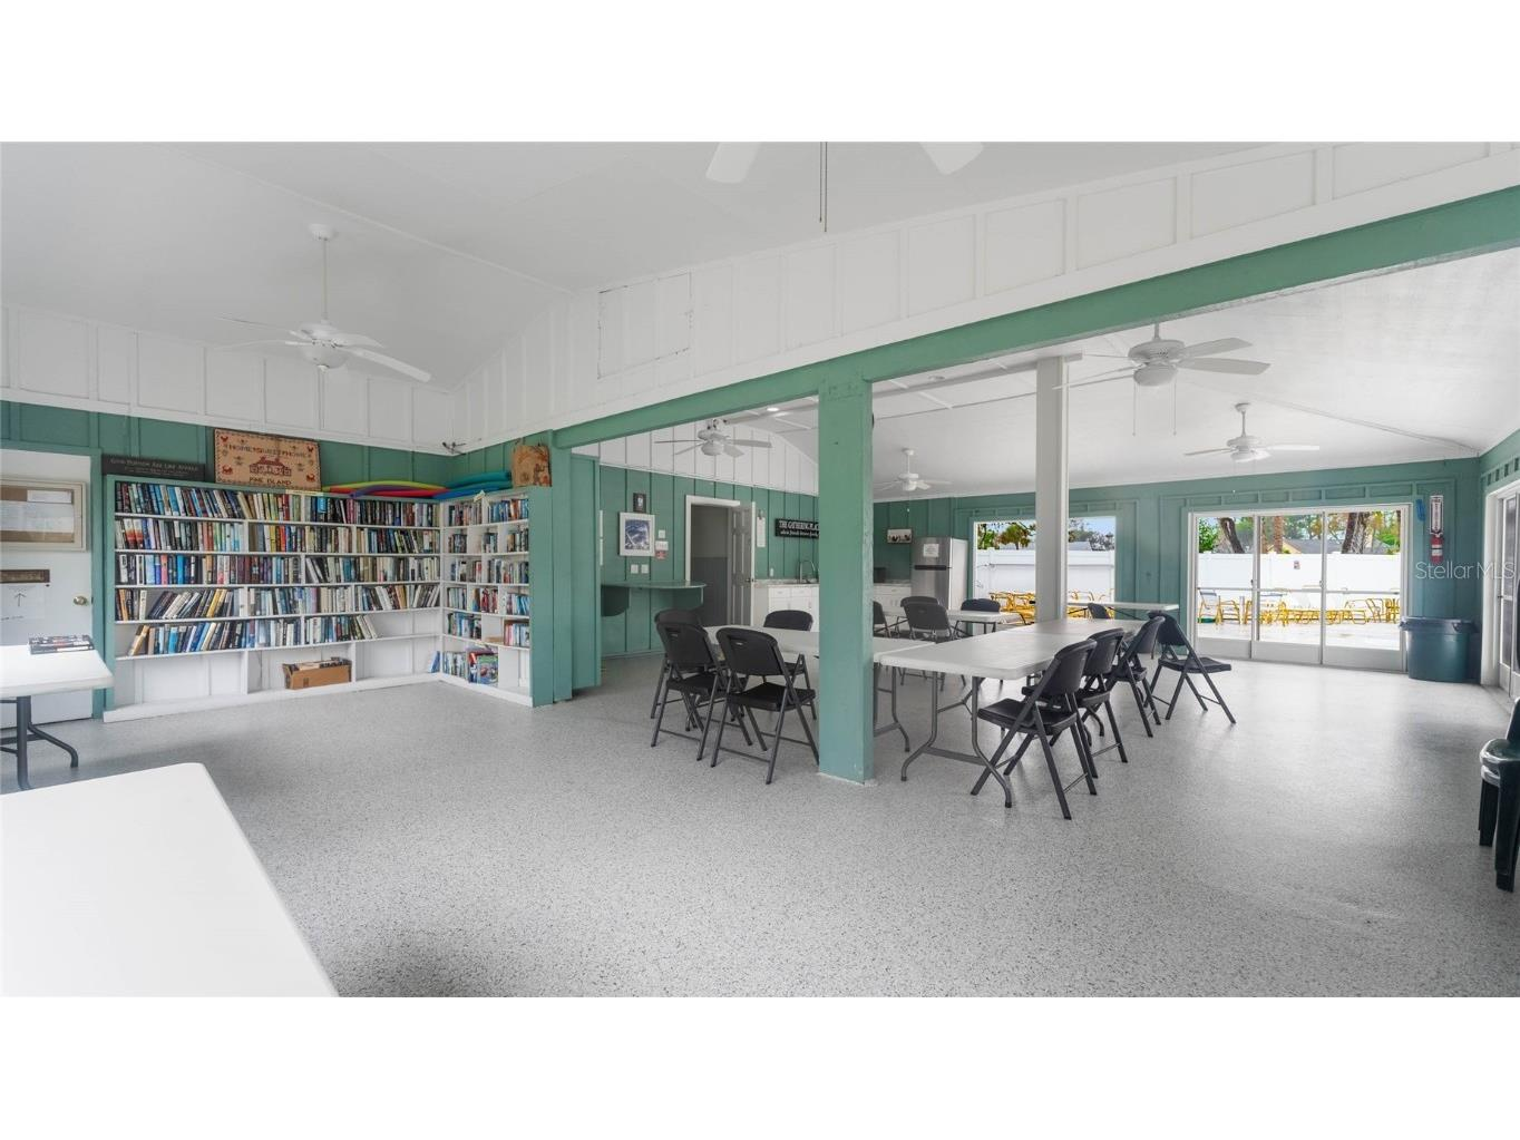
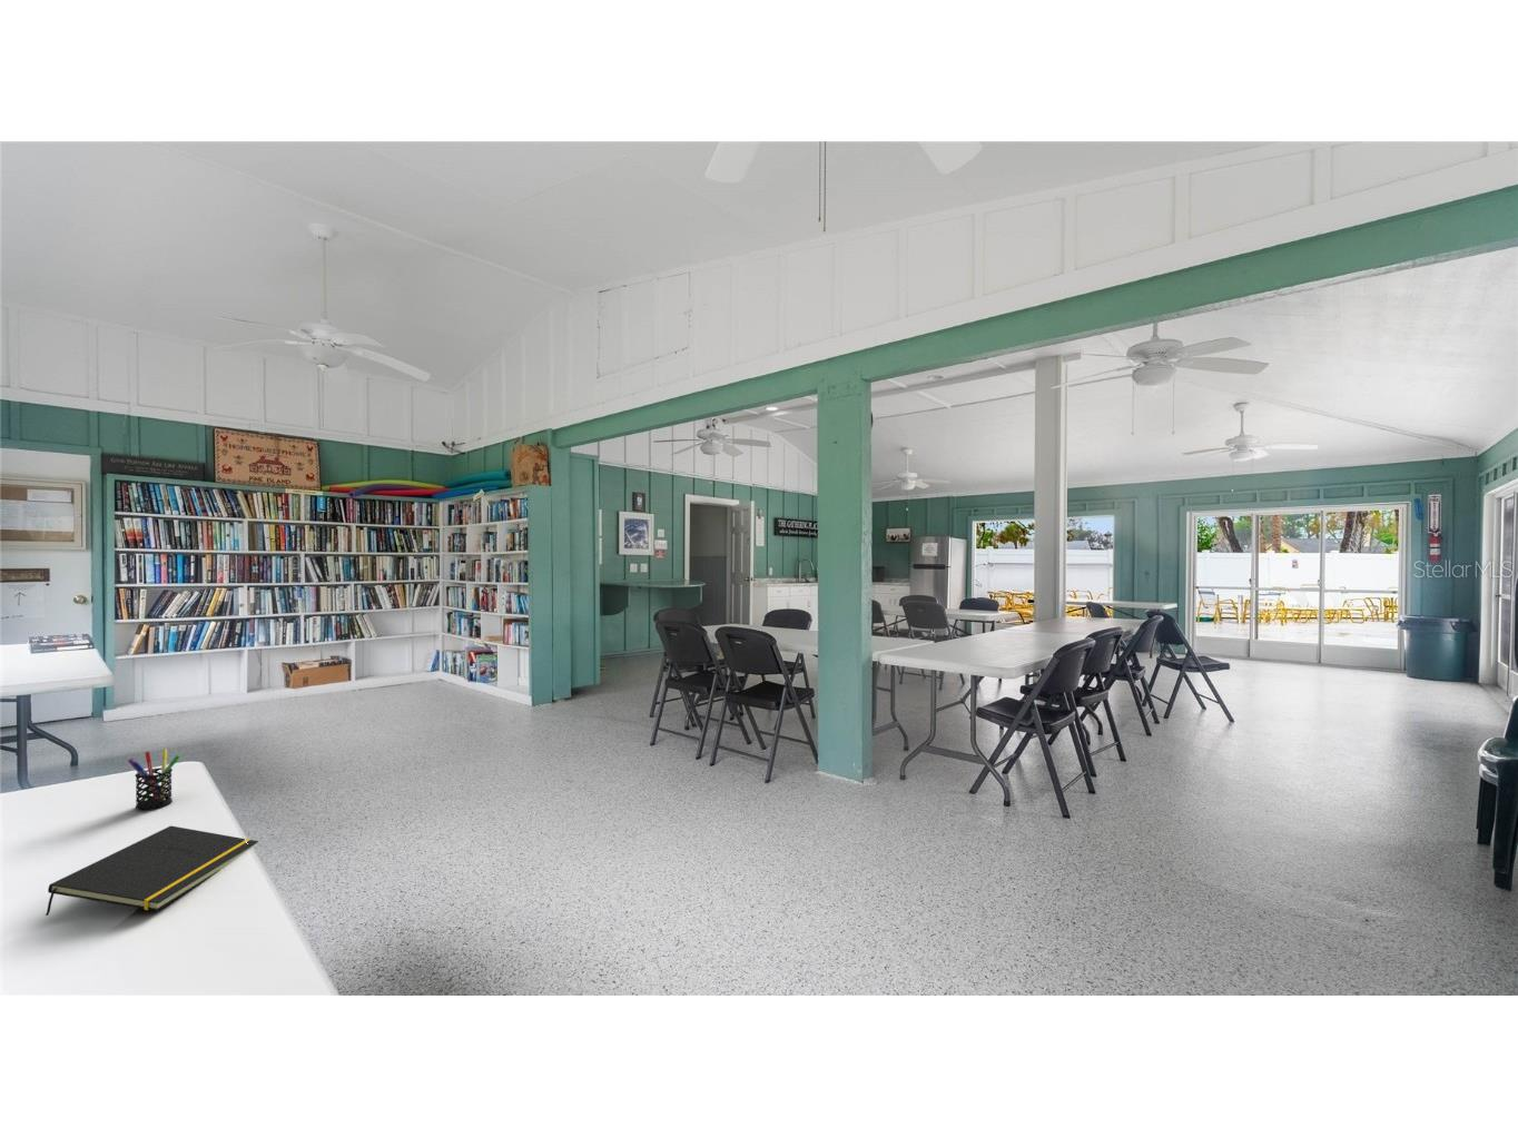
+ notepad [44,825,259,917]
+ pen holder [127,747,182,810]
